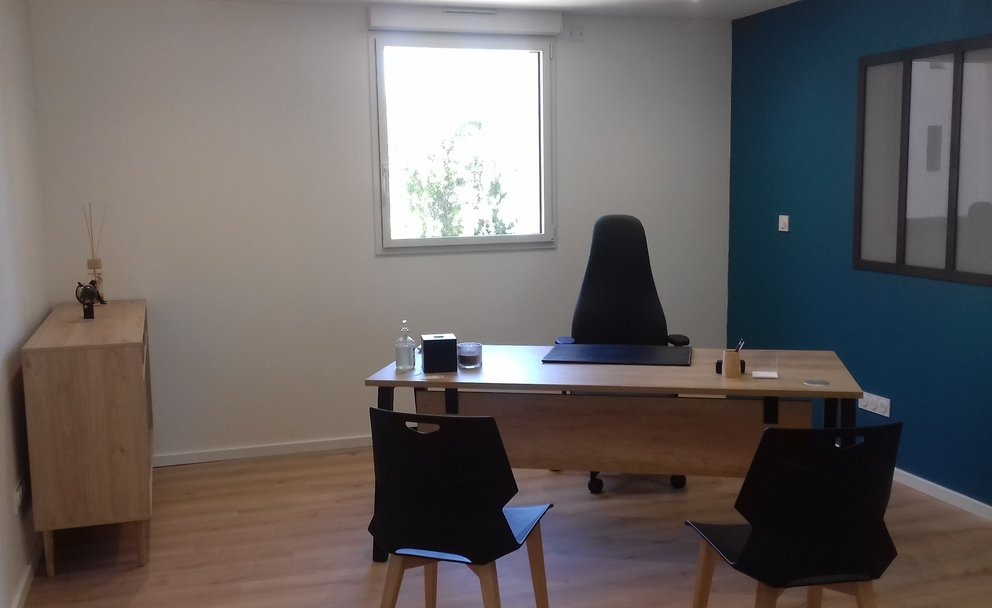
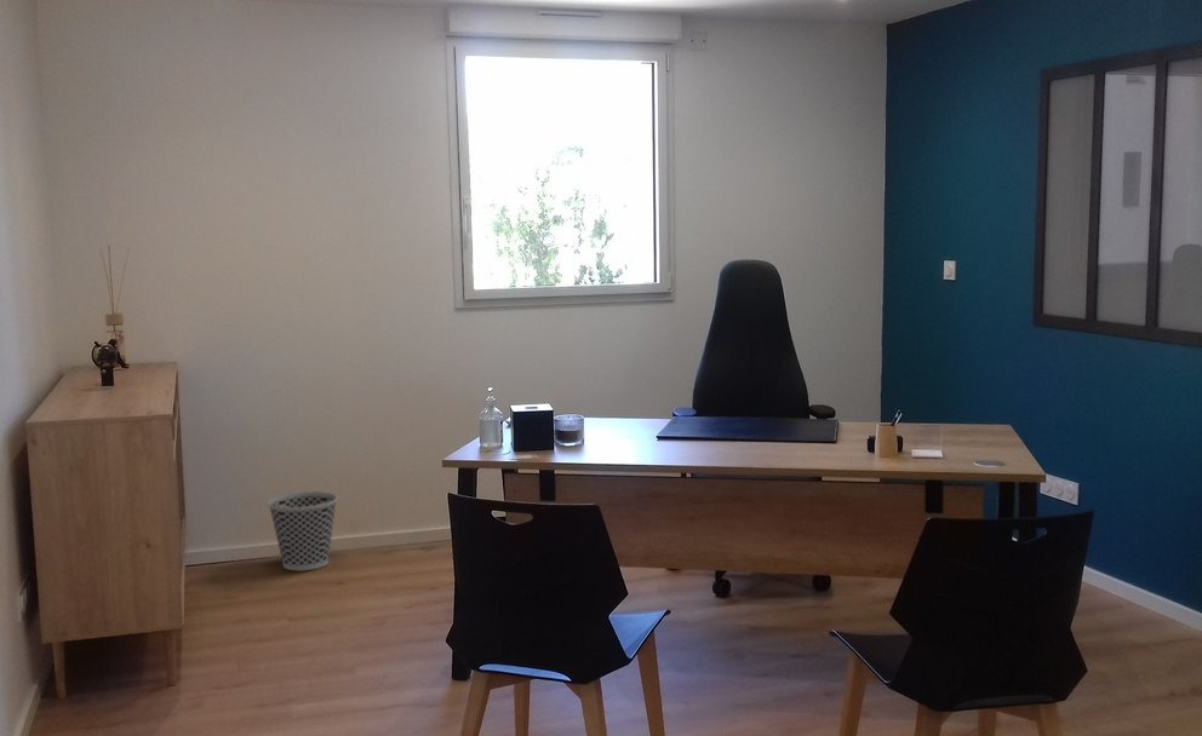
+ wastebasket [267,490,339,571]
